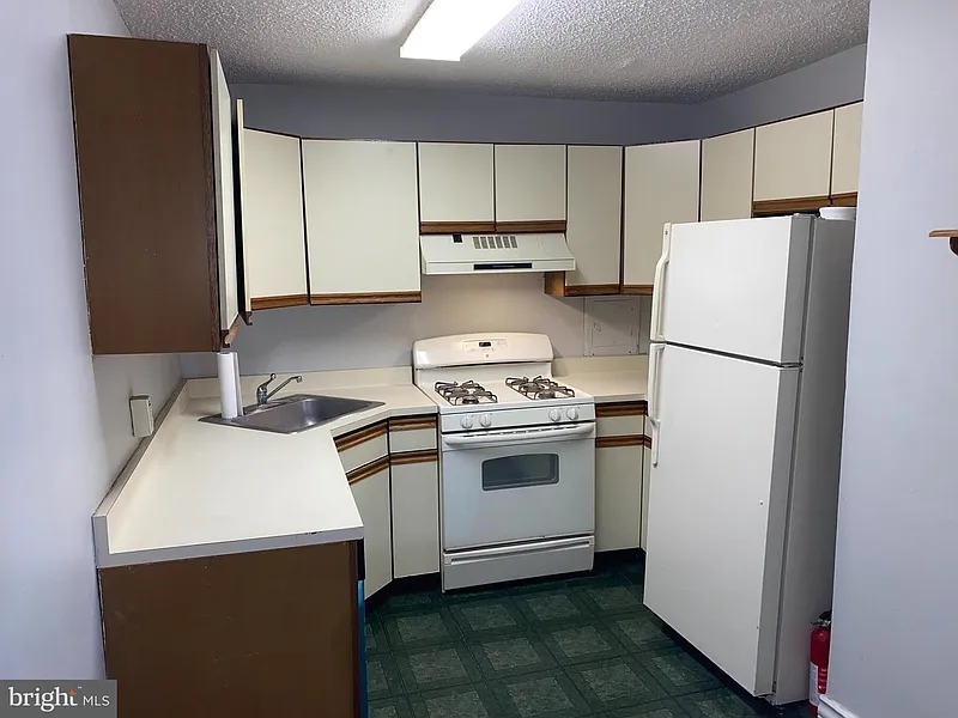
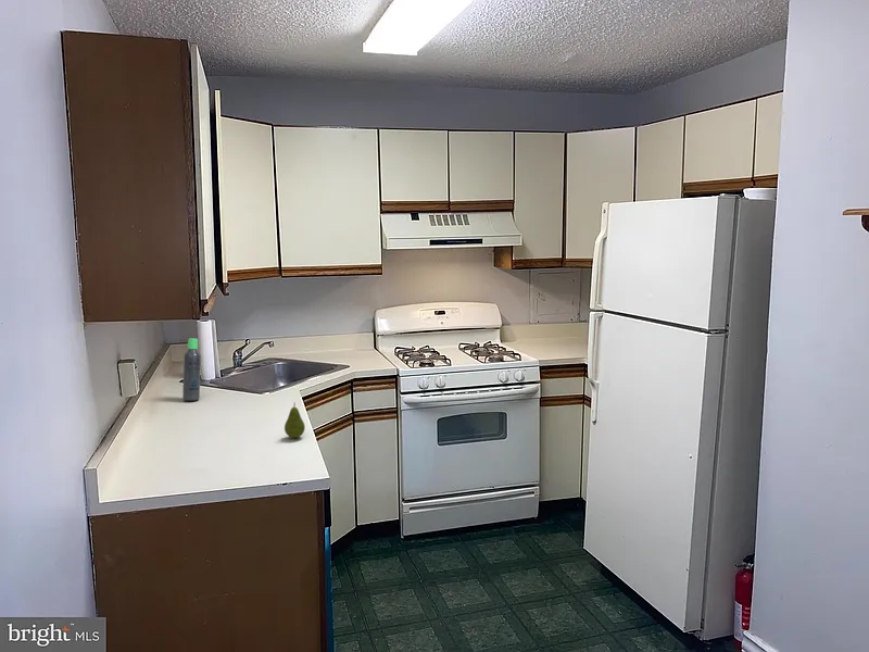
+ fruit [284,401,306,439]
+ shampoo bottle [181,338,202,401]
